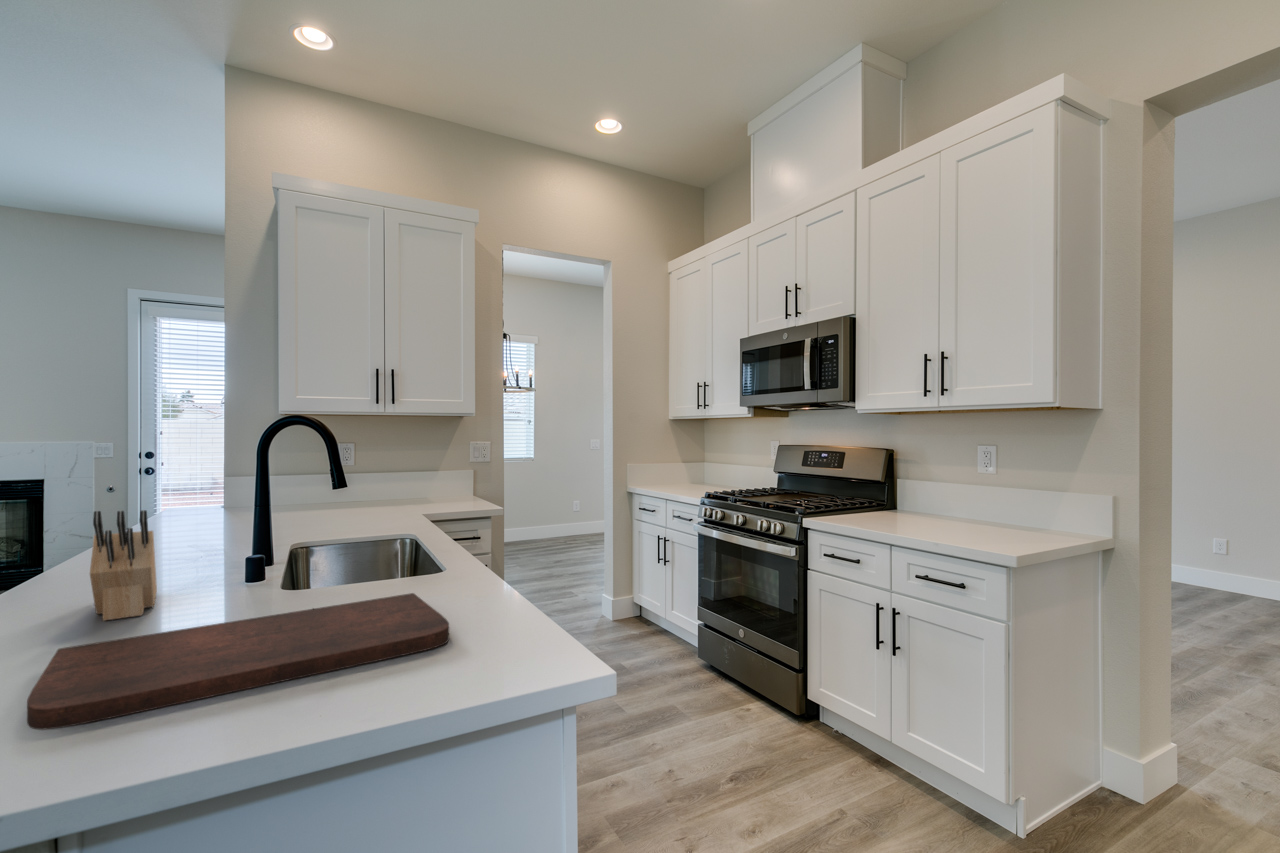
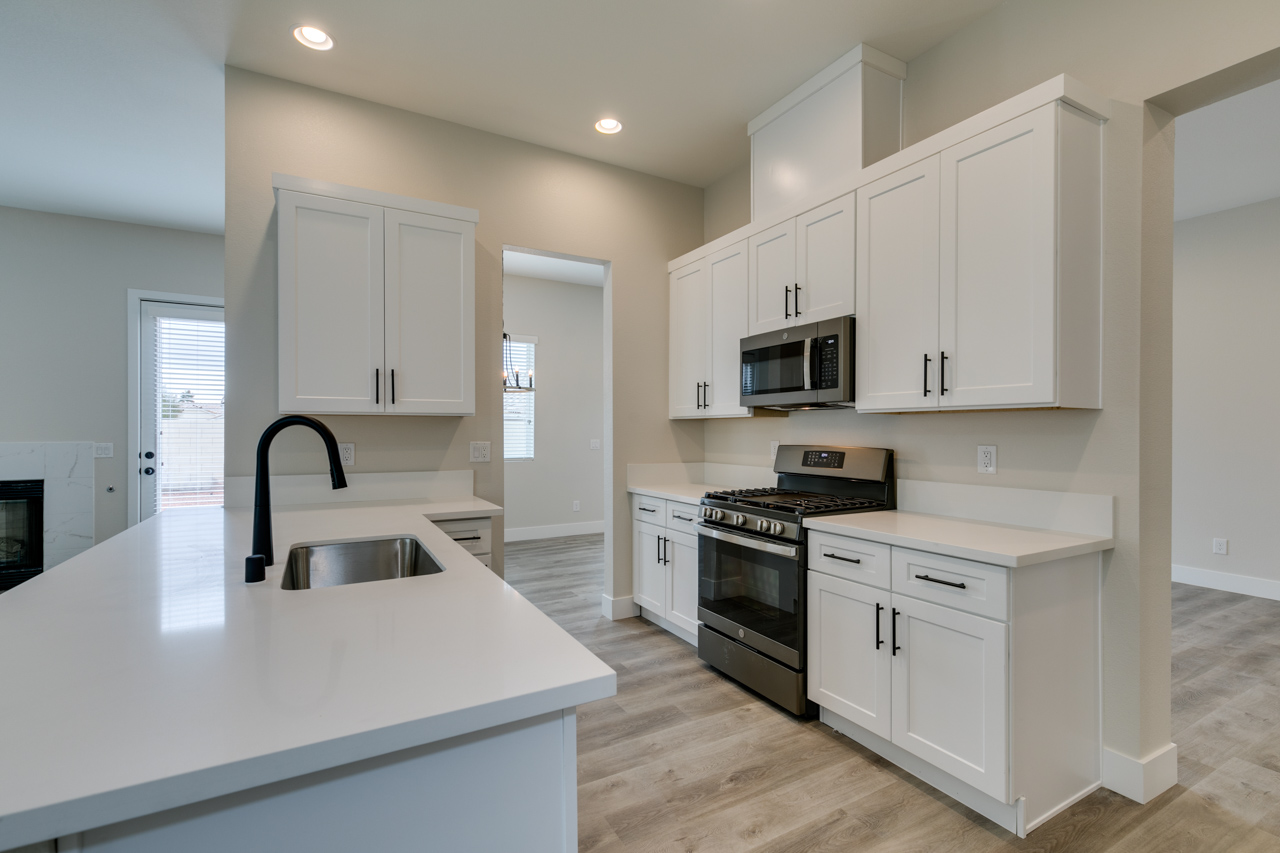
- knife block [89,509,158,622]
- cutting board [26,592,450,731]
